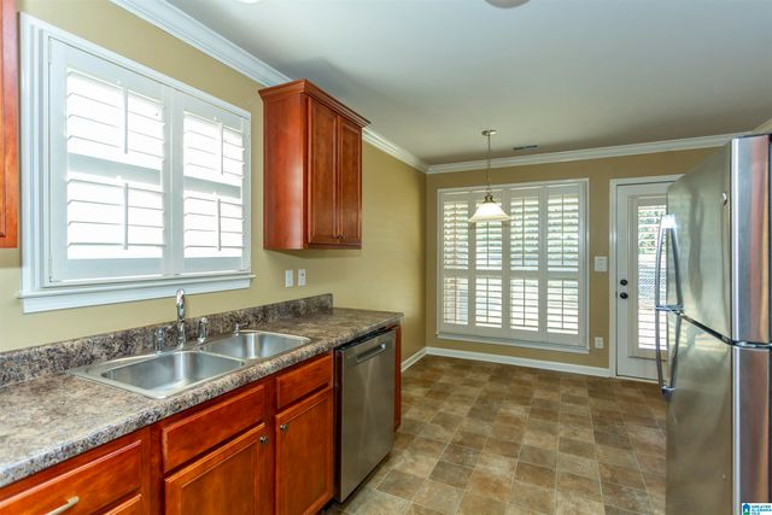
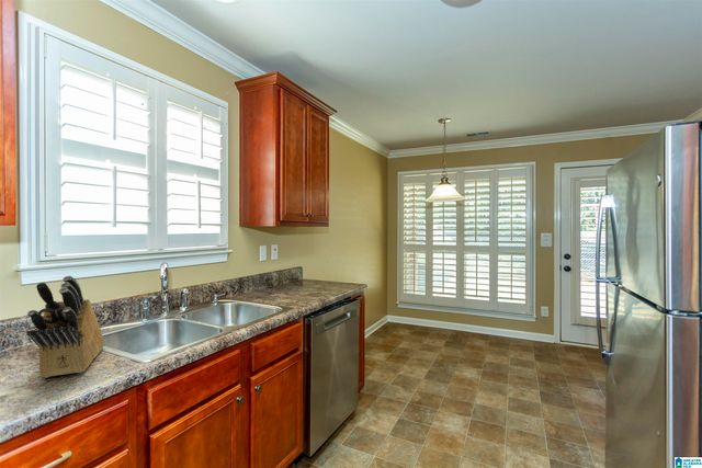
+ knife block [26,275,105,379]
